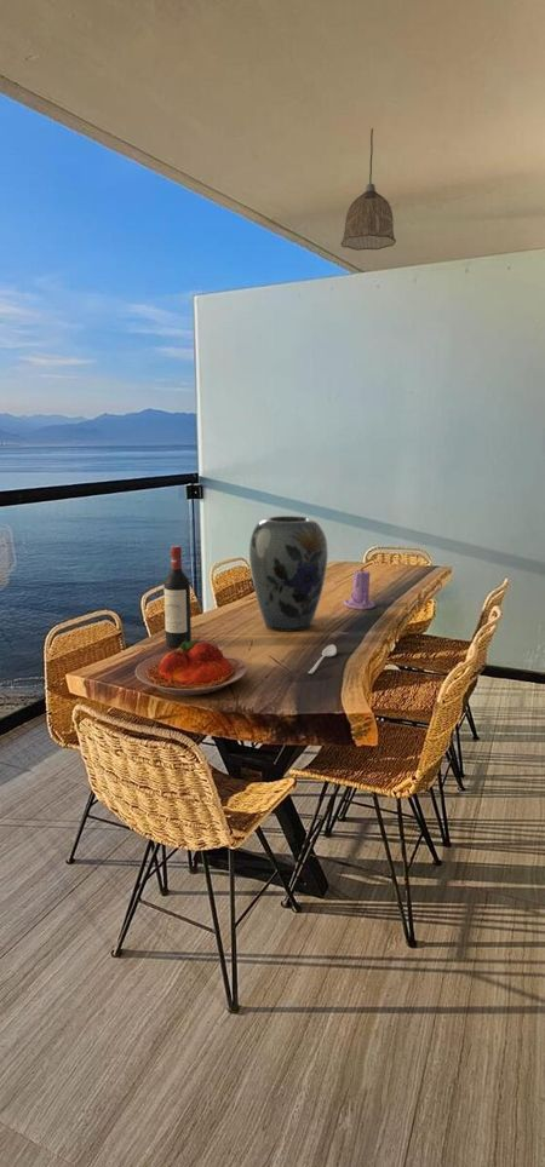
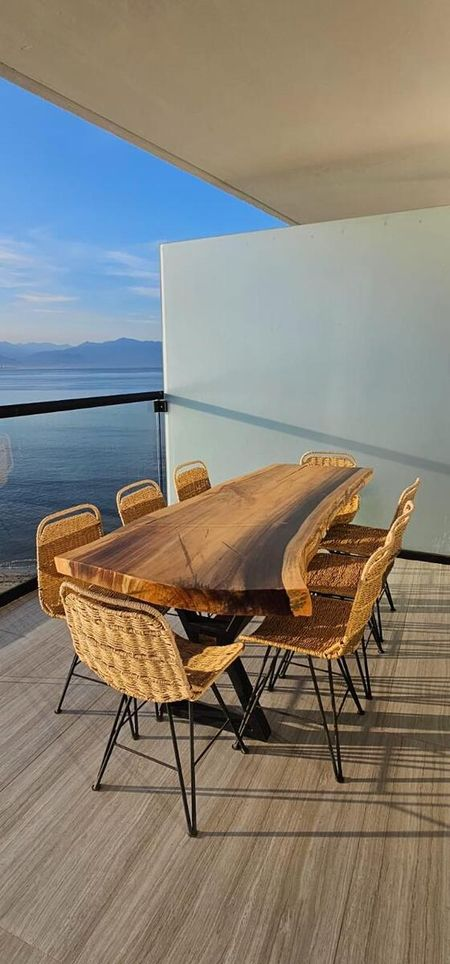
- plate [134,637,248,696]
- candle [343,567,377,610]
- pendant lamp [339,127,397,252]
- vase [248,514,329,633]
- wine bottle [162,545,193,649]
- spoon [306,643,338,676]
